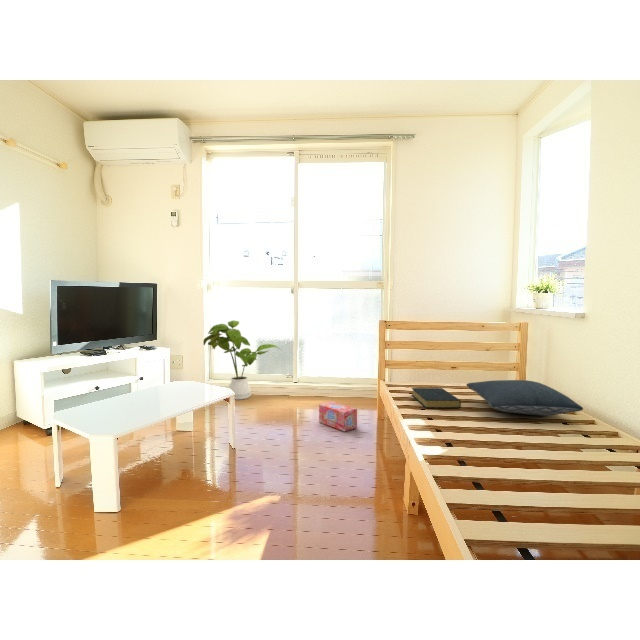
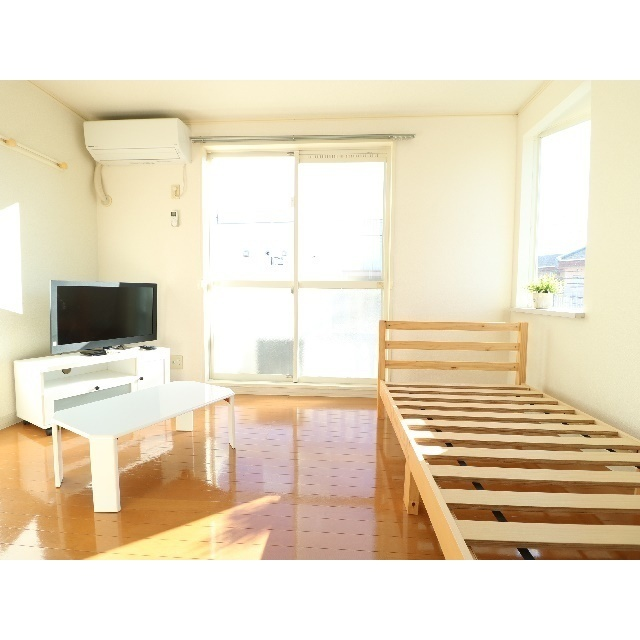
- house plant [202,320,282,401]
- box [318,400,358,432]
- pillow [466,379,584,417]
- hardback book [411,387,462,409]
